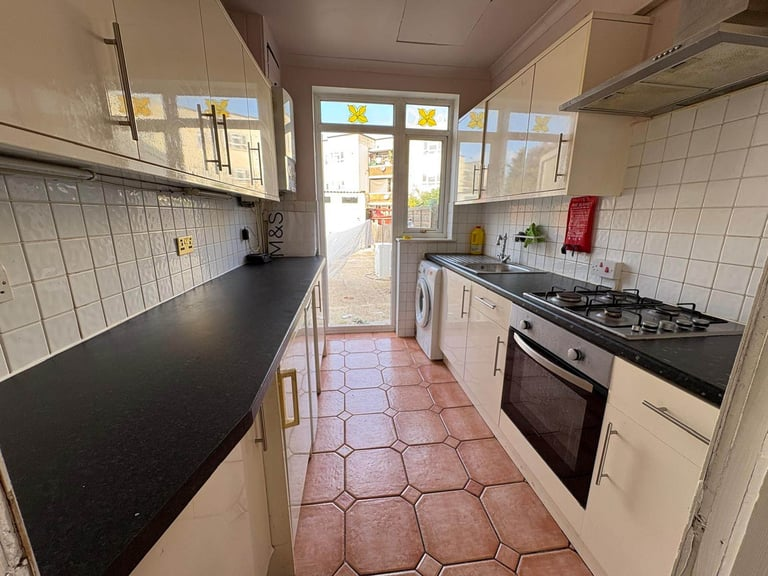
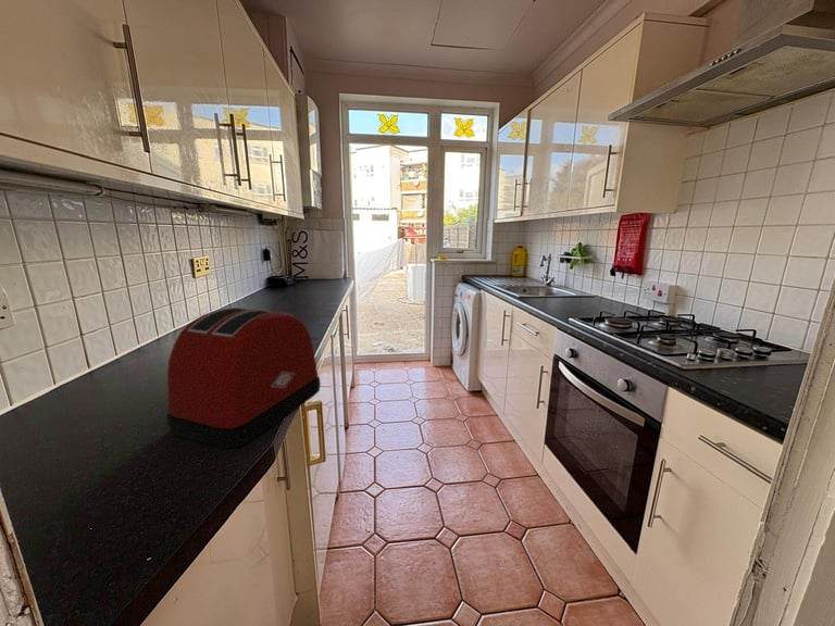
+ toaster [165,306,322,449]
